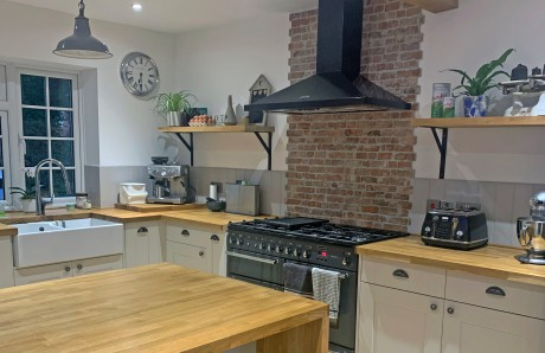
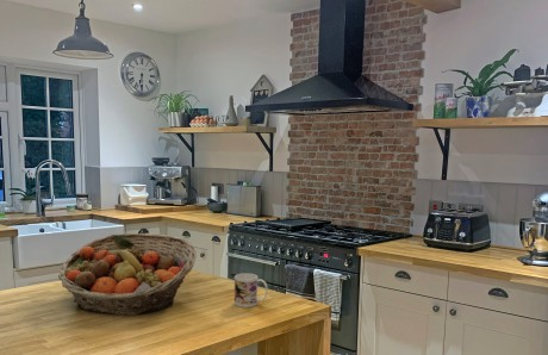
+ mug [233,272,269,309]
+ fruit basket [57,232,197,317]
